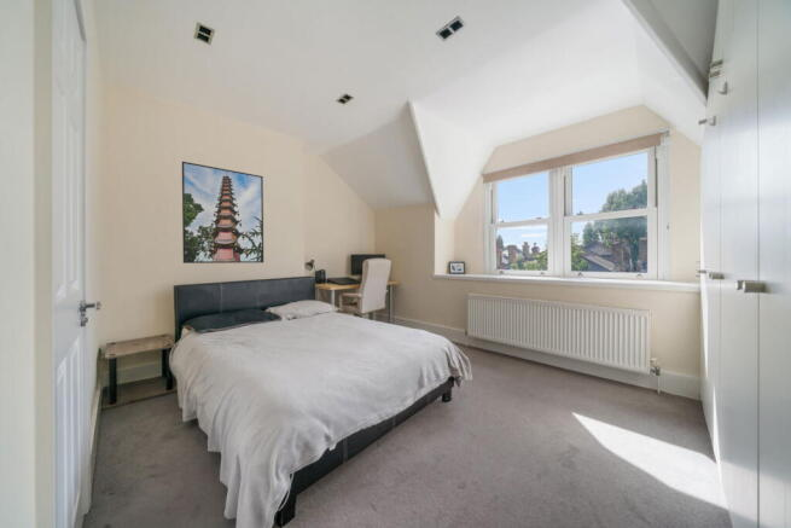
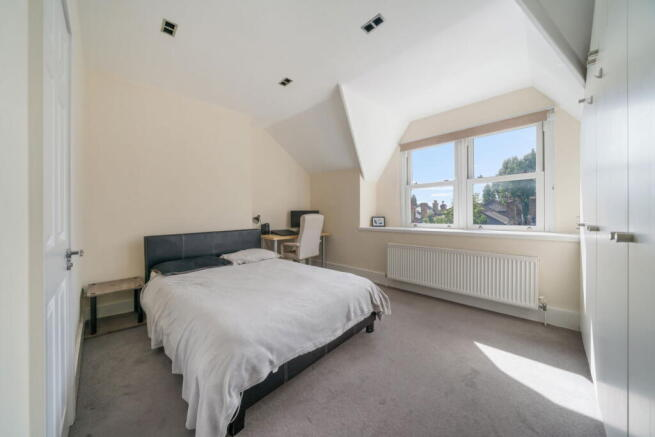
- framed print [181,161,264,265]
